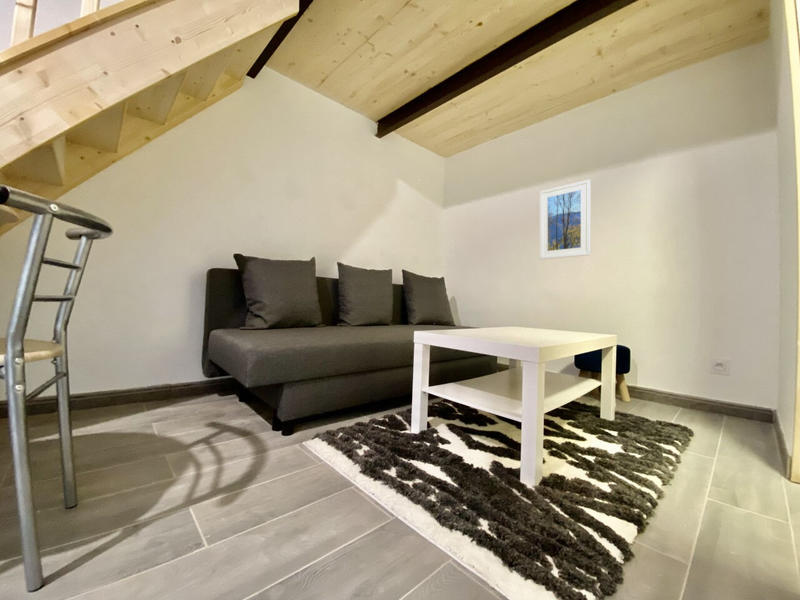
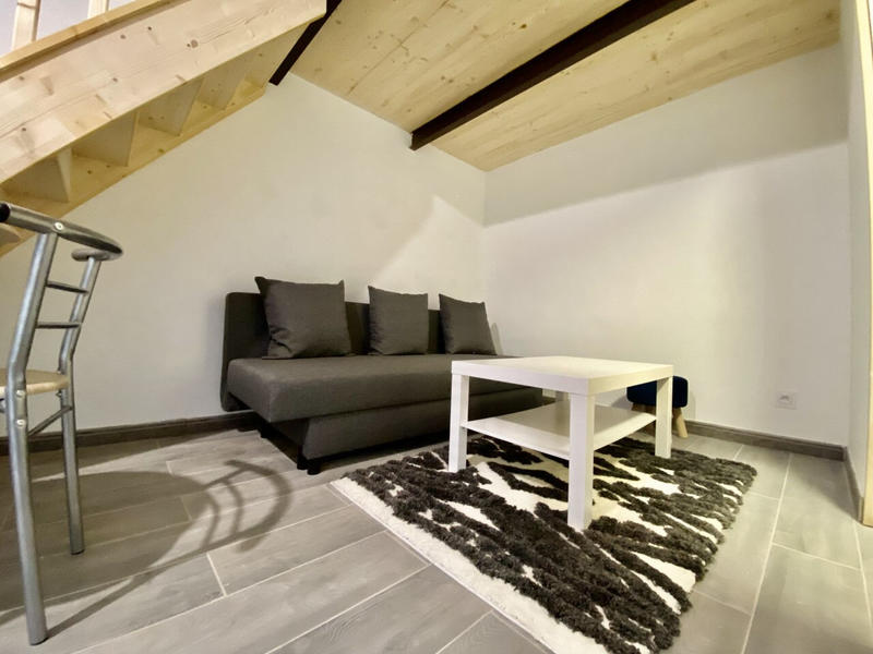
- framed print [539,178,592,260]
